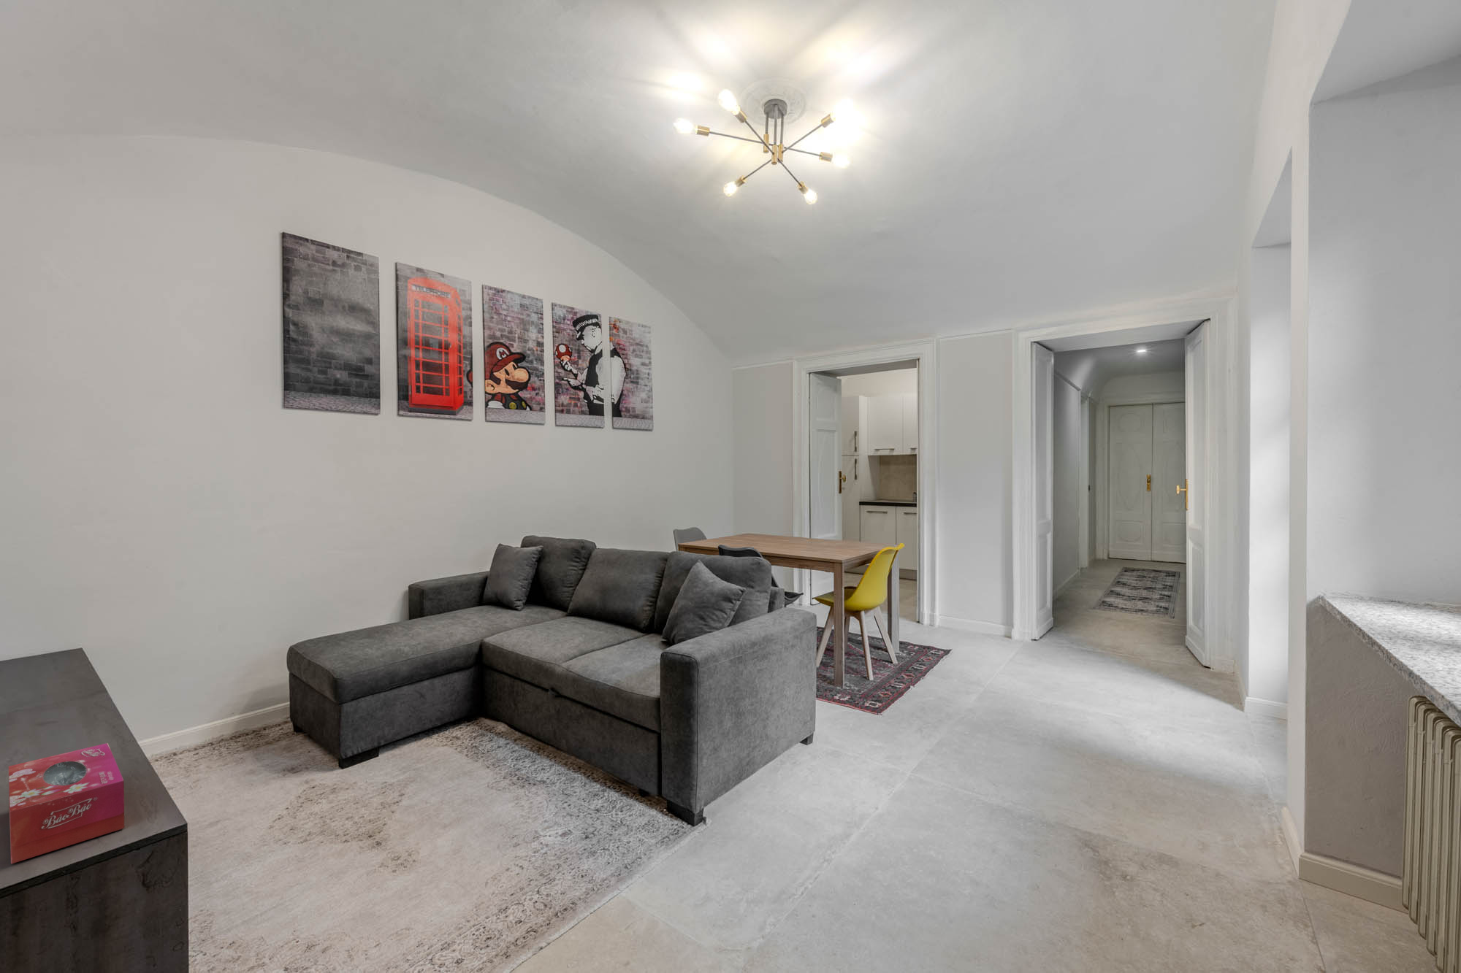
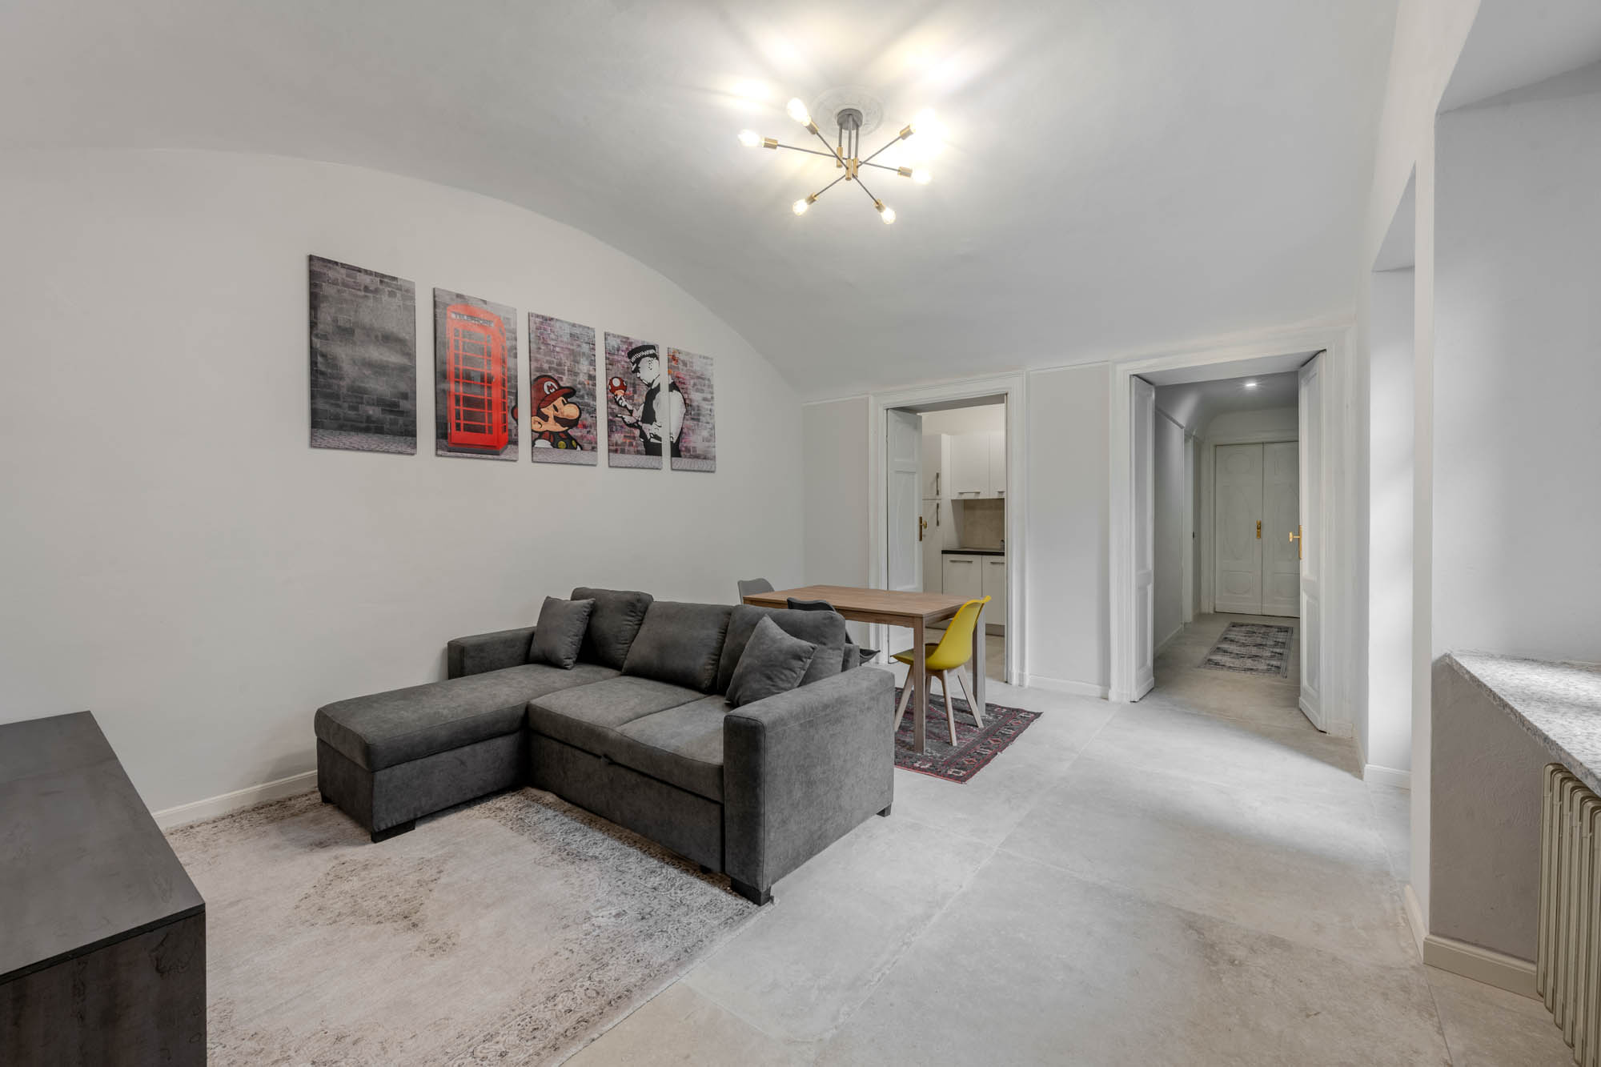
- tissue box [8,743,125,864]
